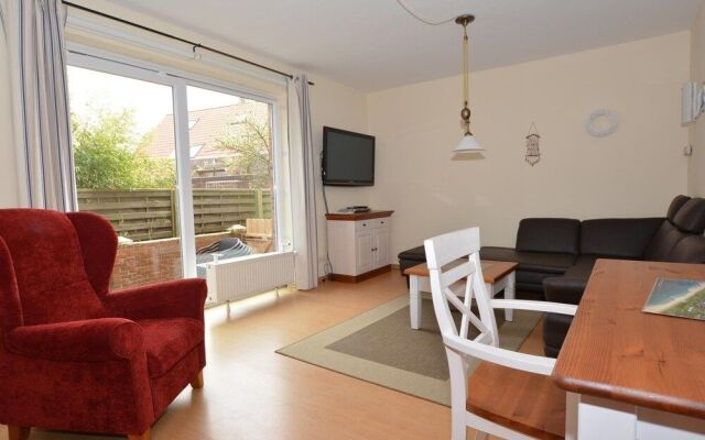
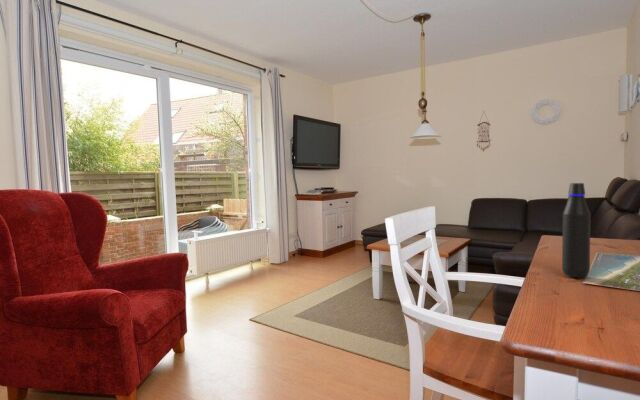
+ water bottle [561,182,591,279]
